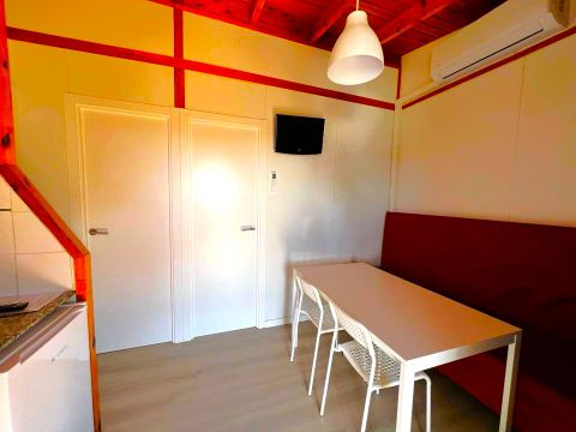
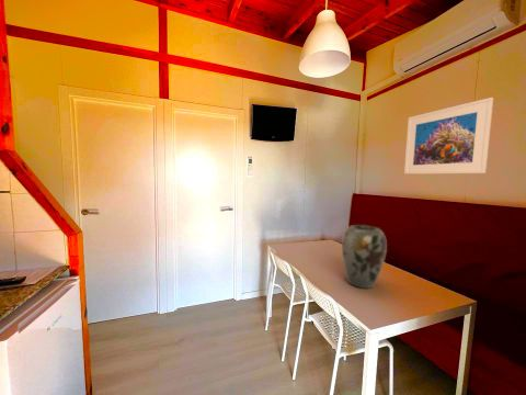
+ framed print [403,97,494,174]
+ vase [341,224,388,290]
